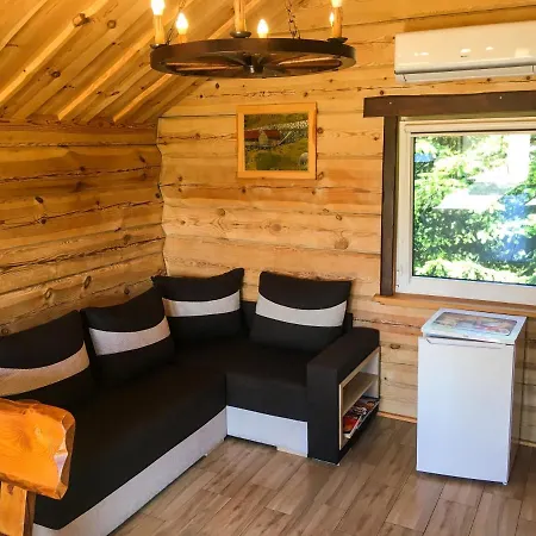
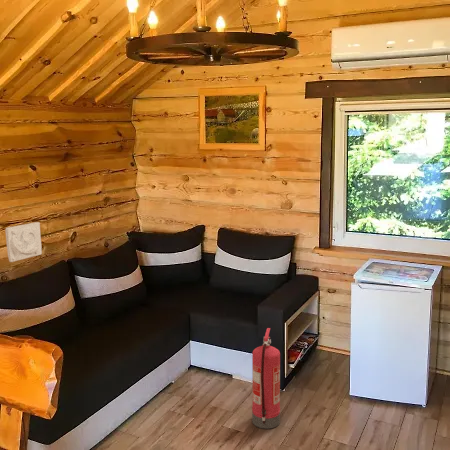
+ fire extinguisher [251,327,281,430]
+ wall ornament [4,221,43,263]
